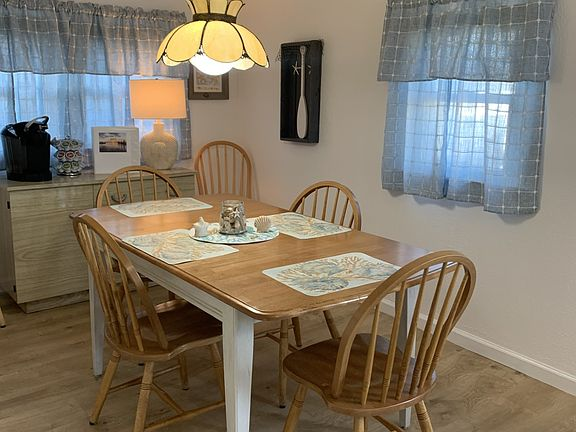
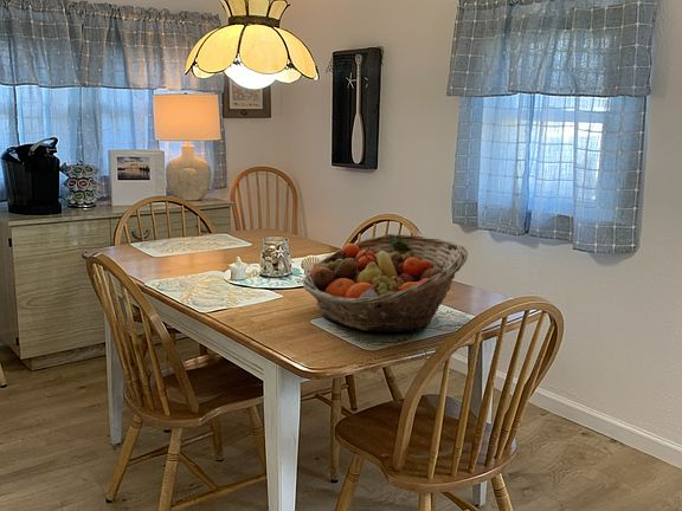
+ fruit basket [301,233,469,334]
